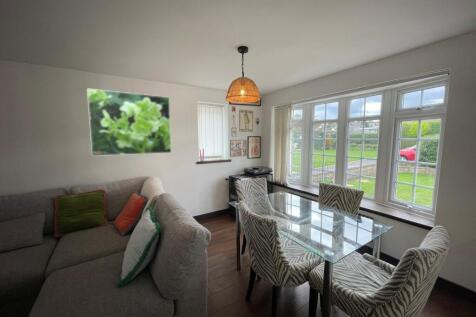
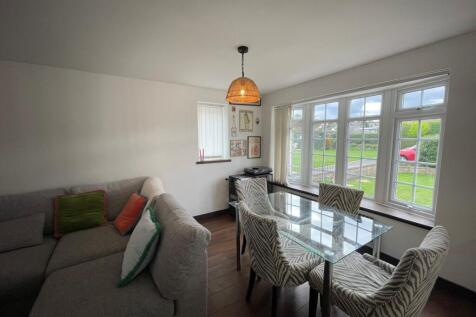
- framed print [86,87,172,157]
